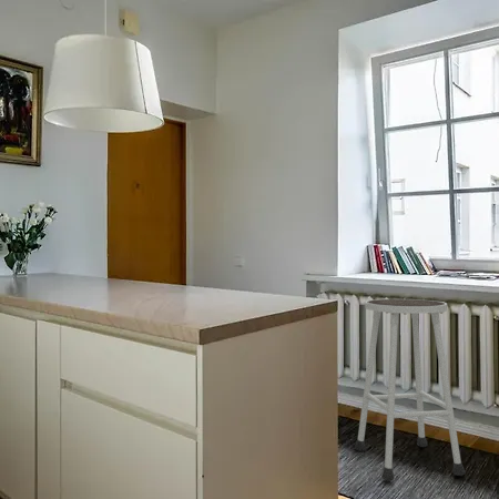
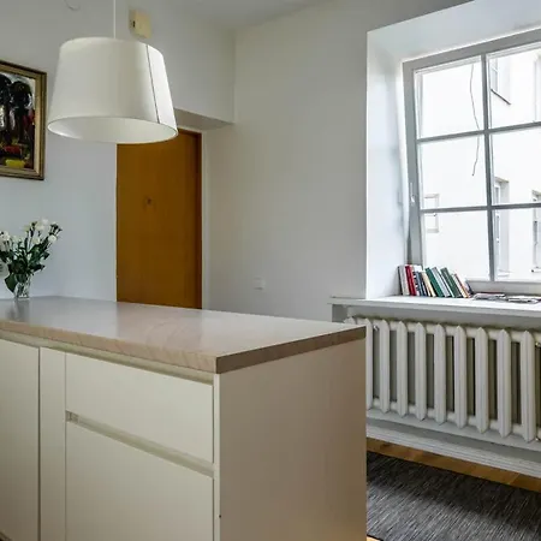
- stool [354,298,466,482]
